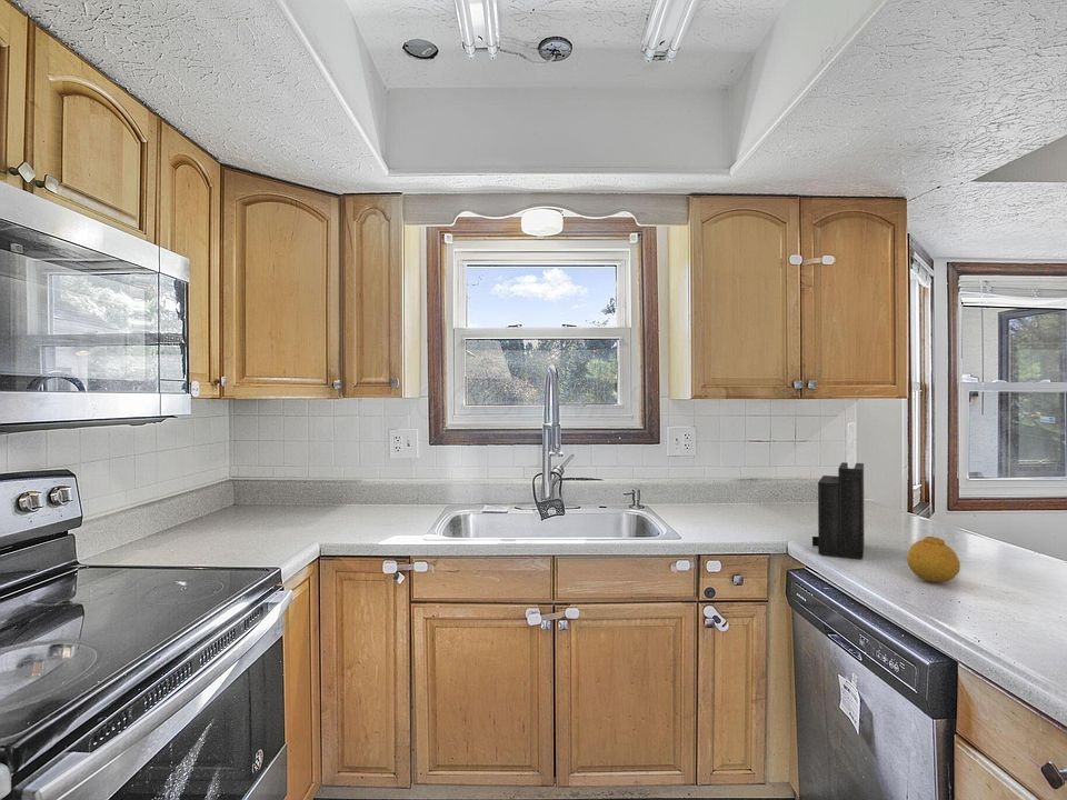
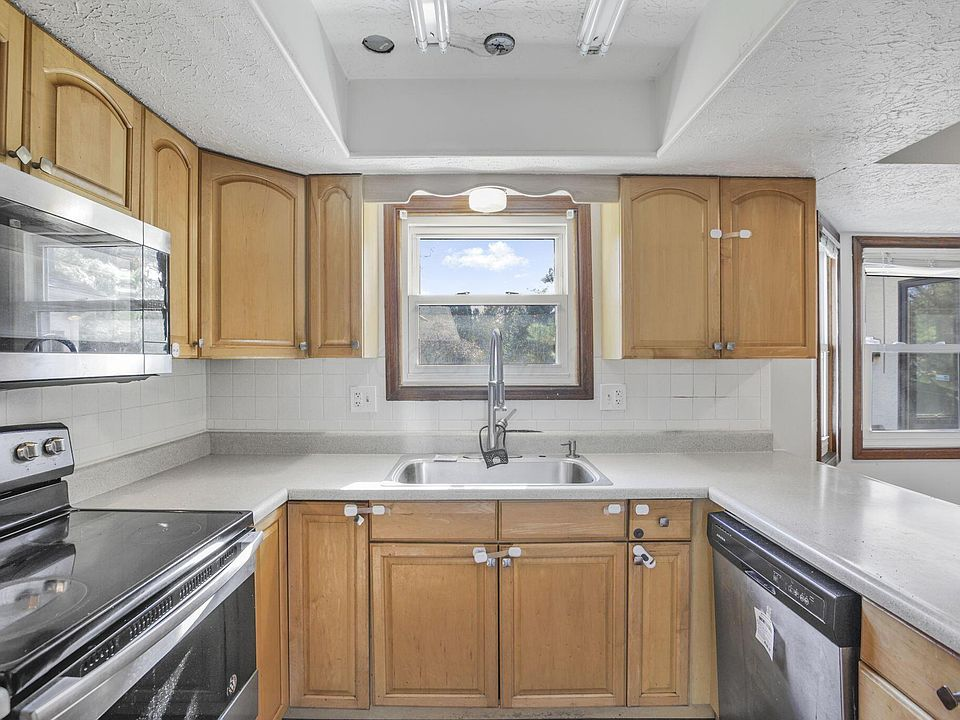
- knife block [811,421,866,560]
- fruit [906,536,961,583]
